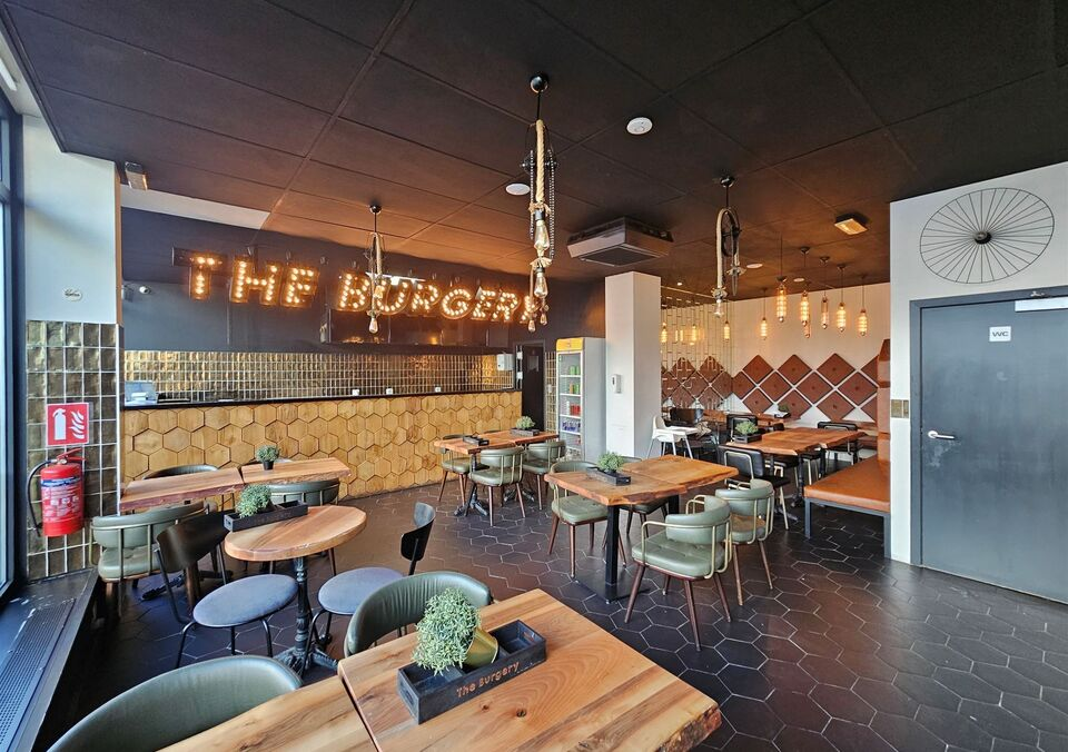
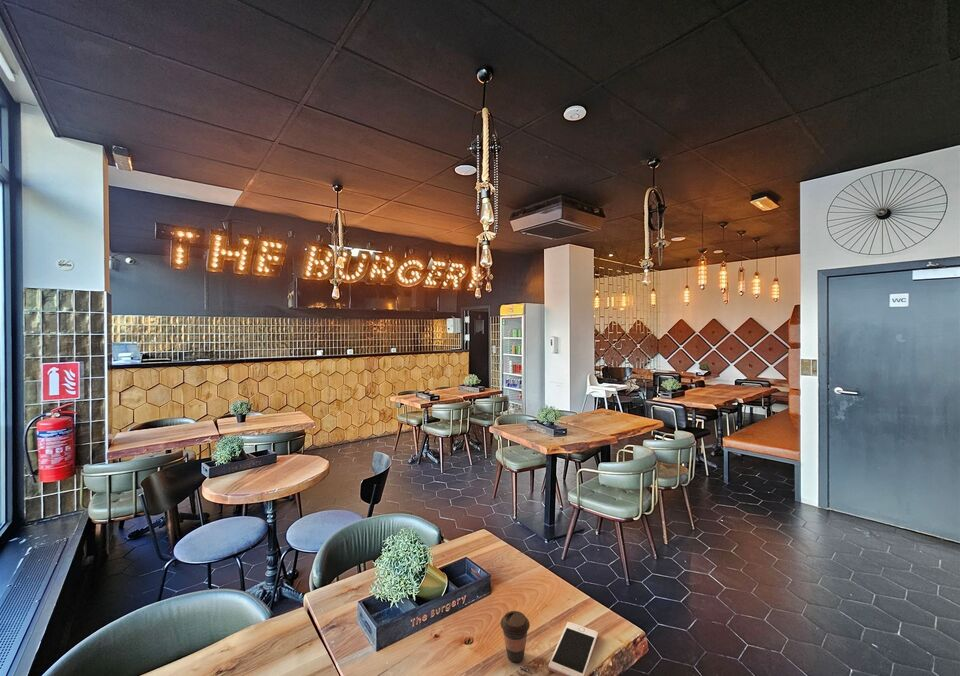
+ coffee cup [500,610,531,663]
+ cell phone [547,621,599,676]
